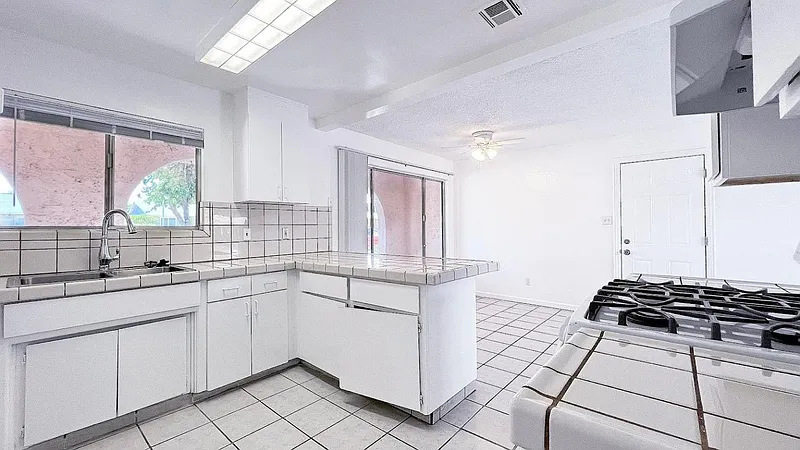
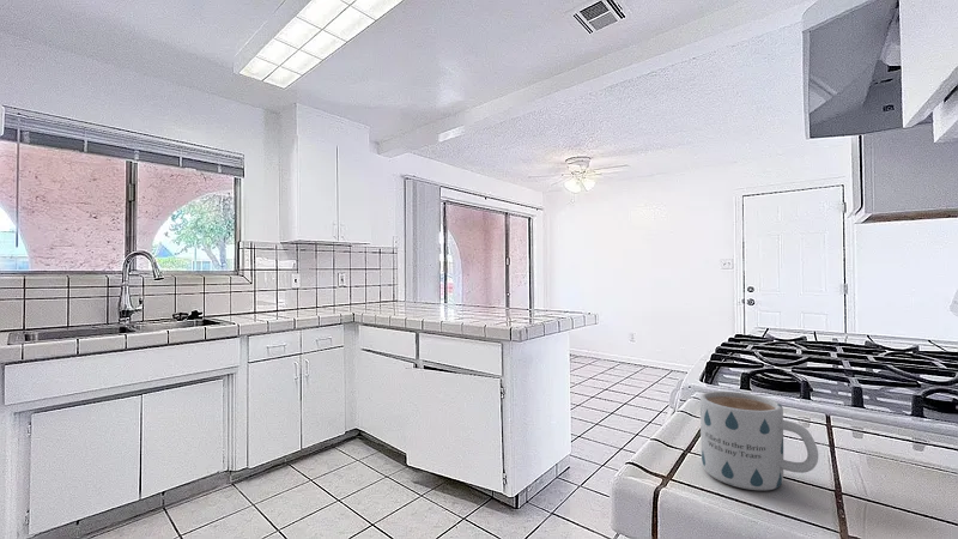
+ mug [699,390,819,491]
